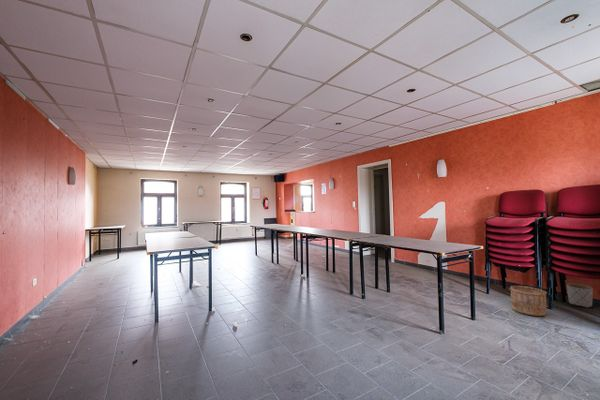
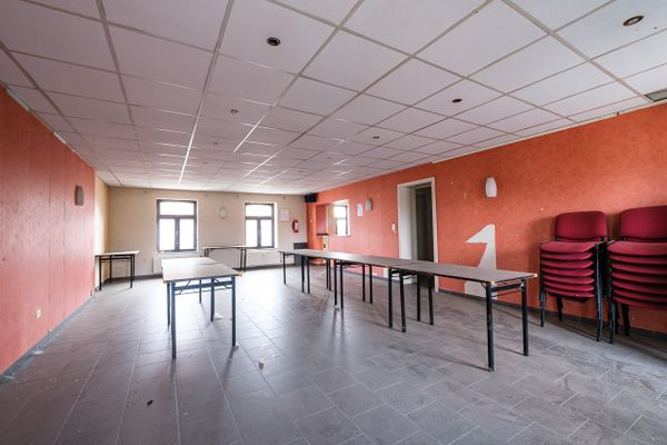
- wooden bucket [509,285,548,317]
- planter [566,283,594,309]
